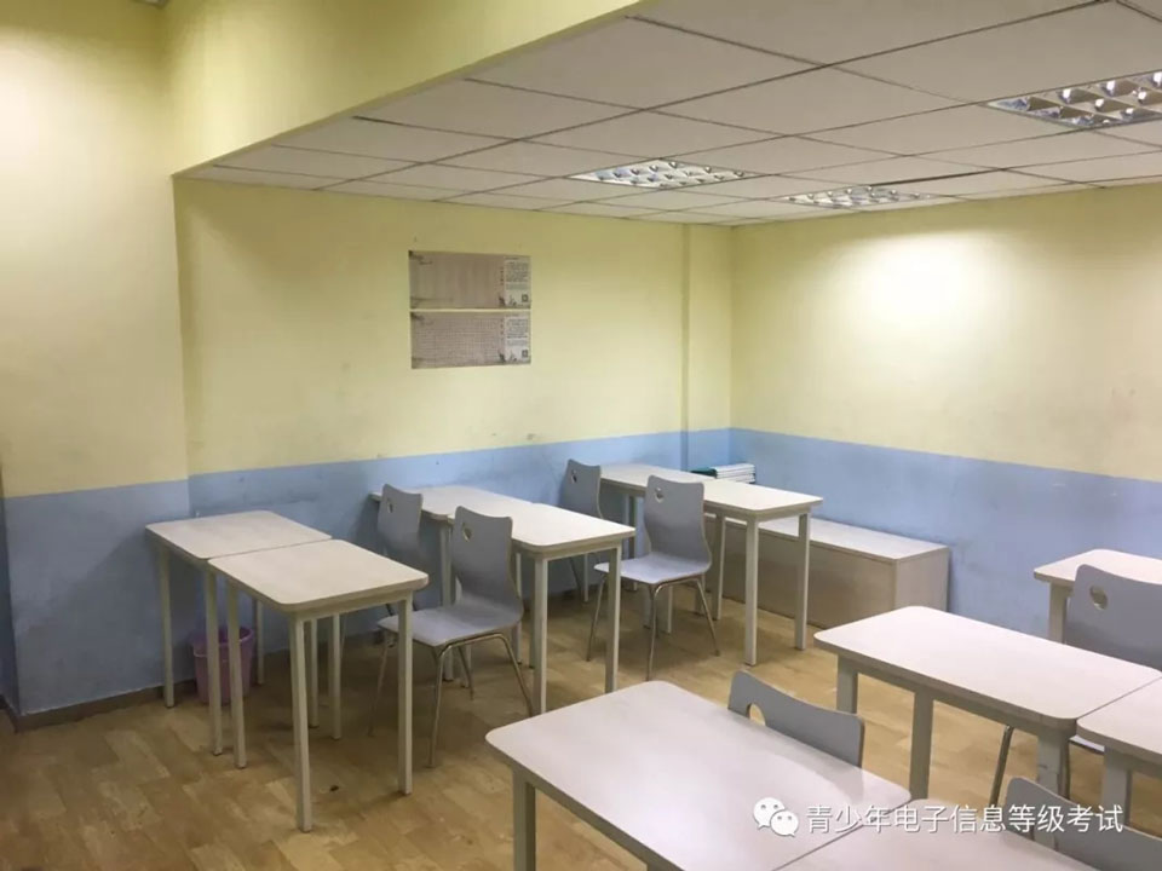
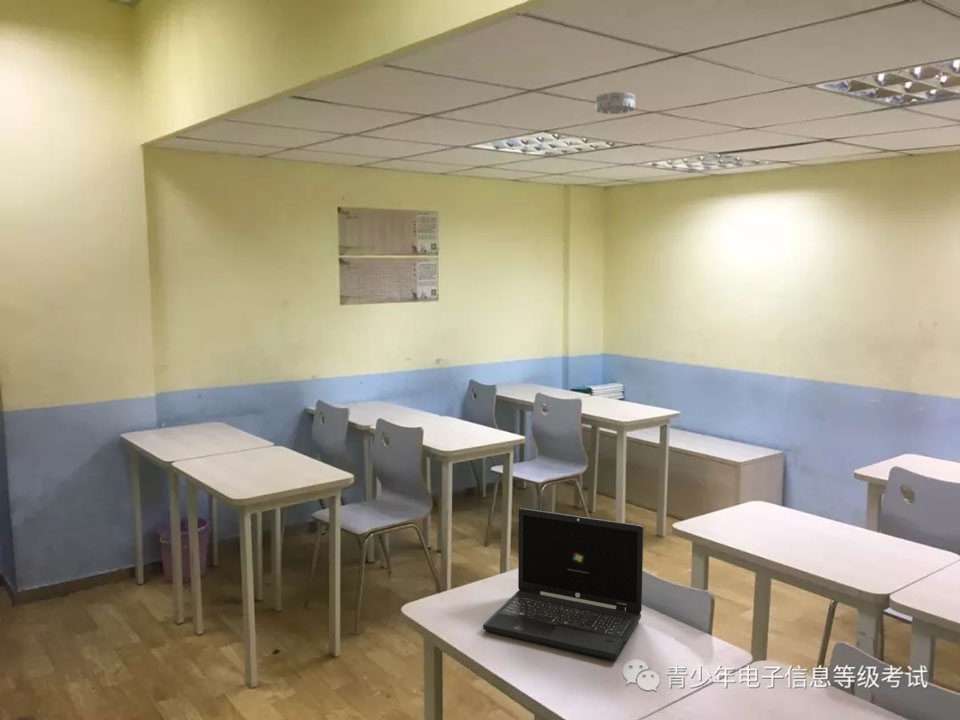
+ laptop [482,507,644,661]
+ smoke detector [595,91,636,115]
